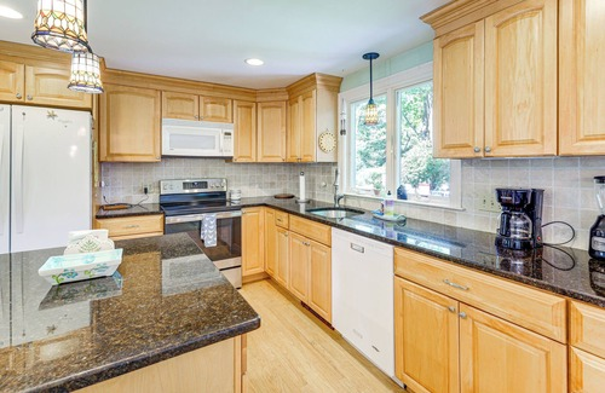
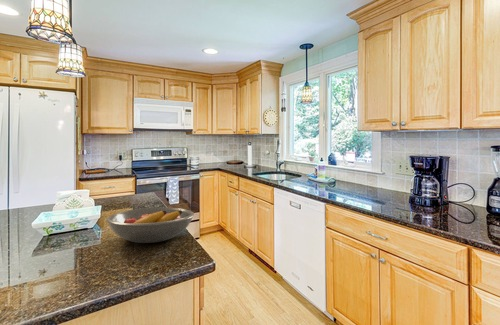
+ fruit bowl [105,207,195,244]
